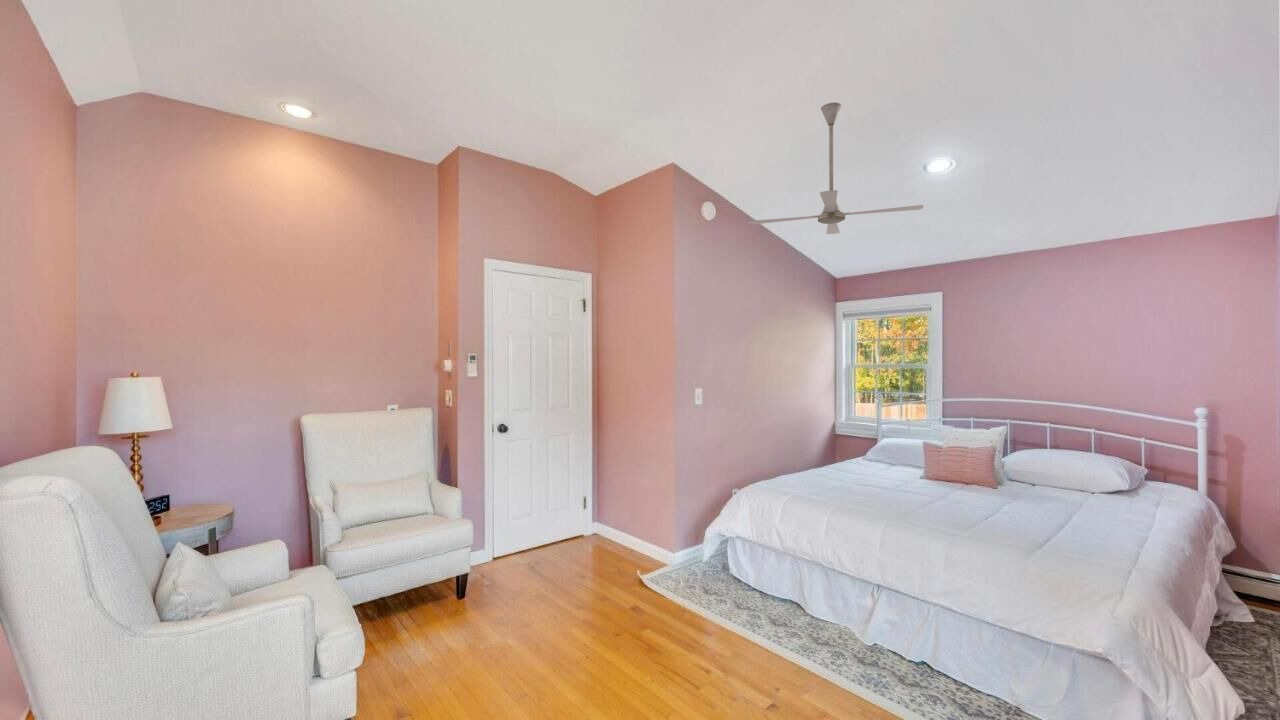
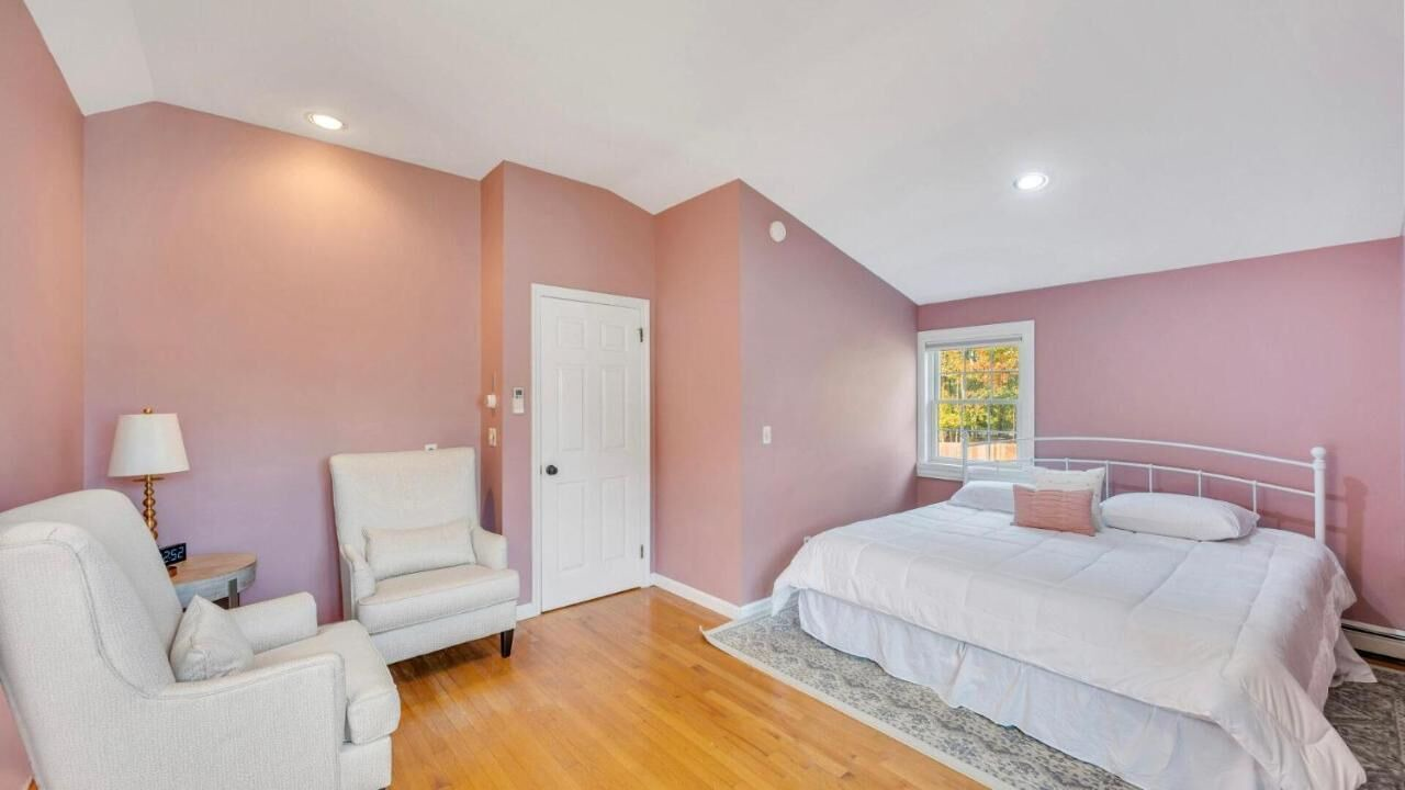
- ceiling fan [748,102,925,235]
